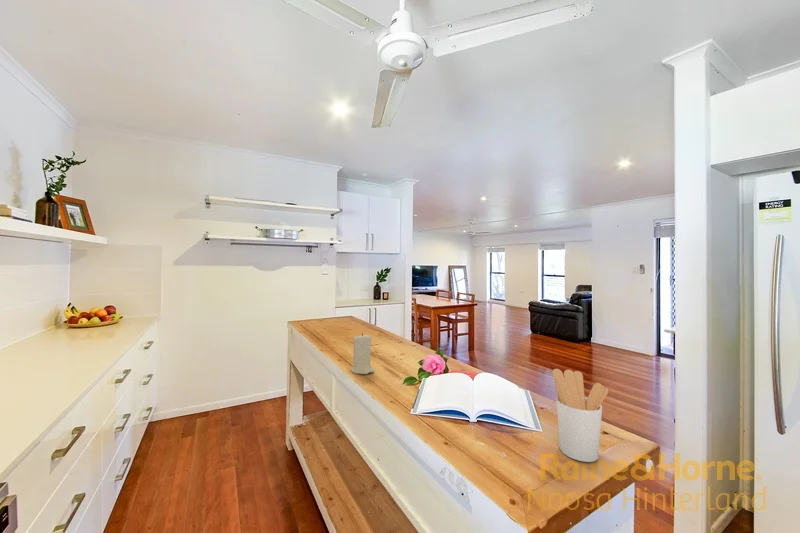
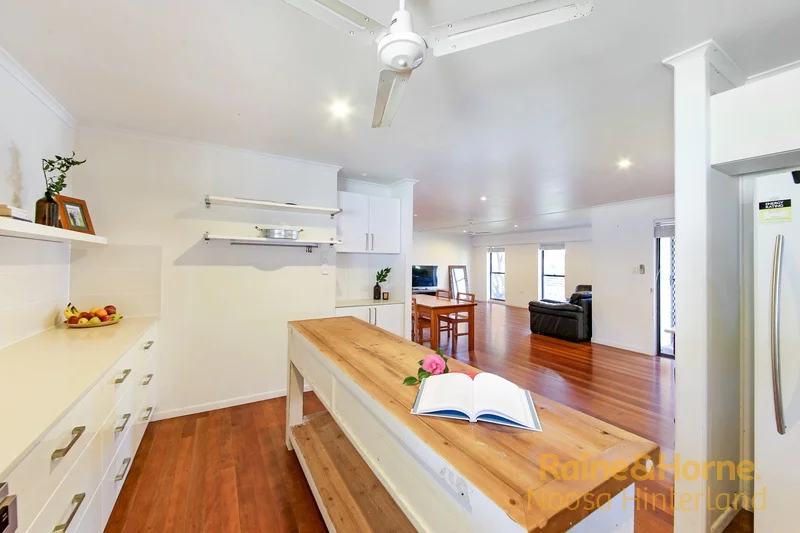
- utensil holder [552,368,609,463]
- candle [350,332,375,375]
